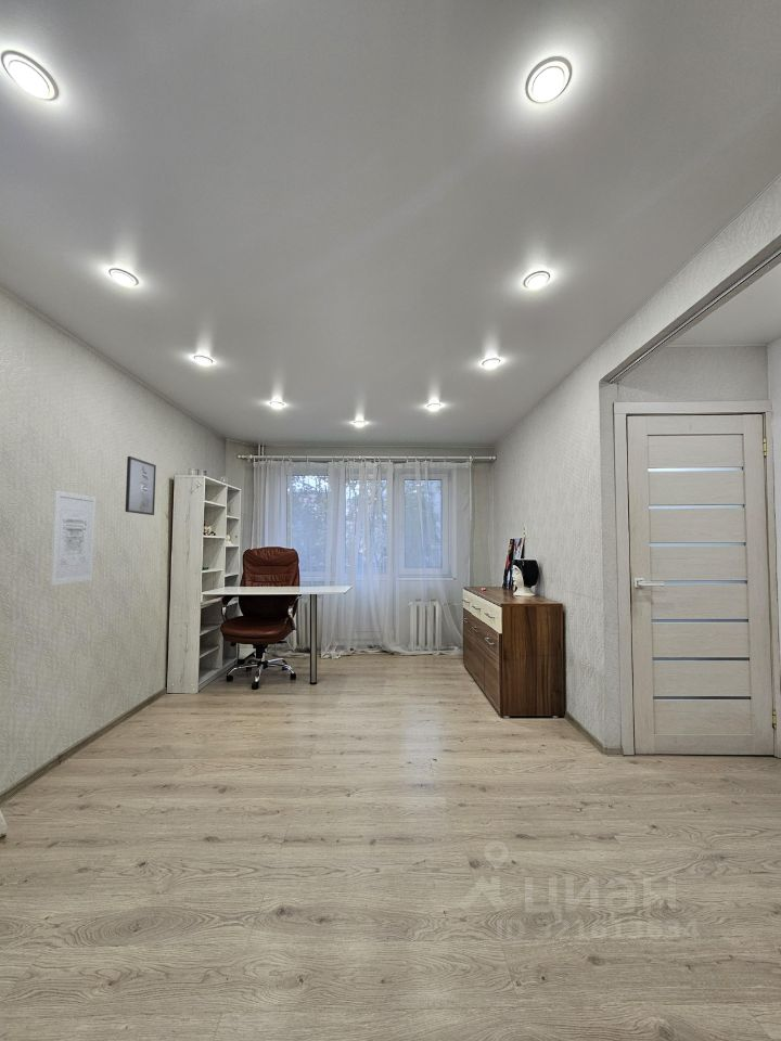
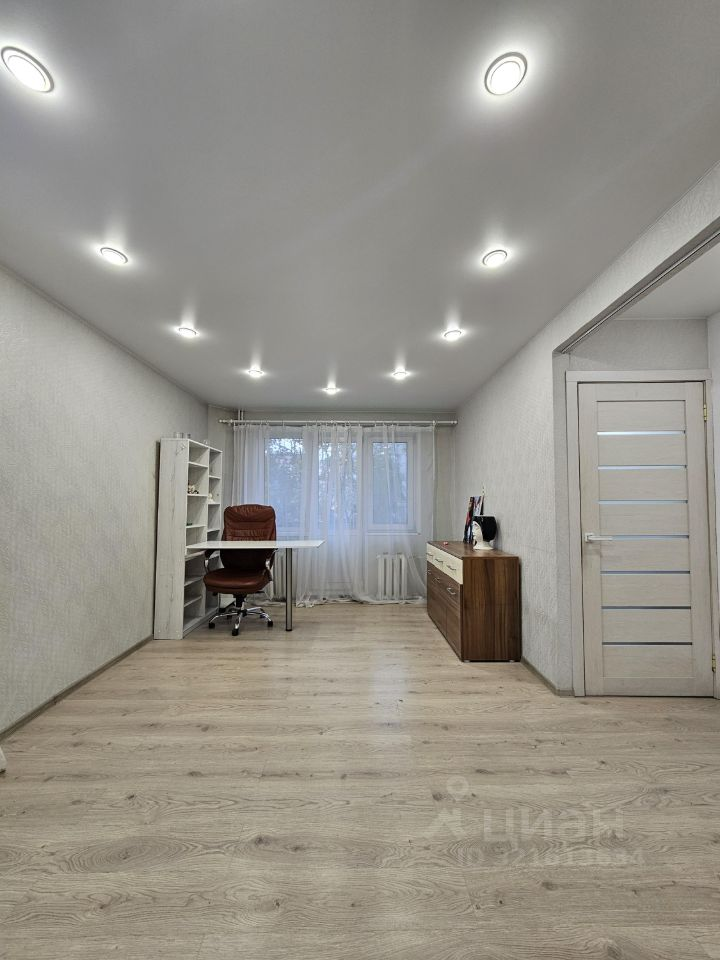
- wall art [49,489,98,587]
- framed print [124,455,157,516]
